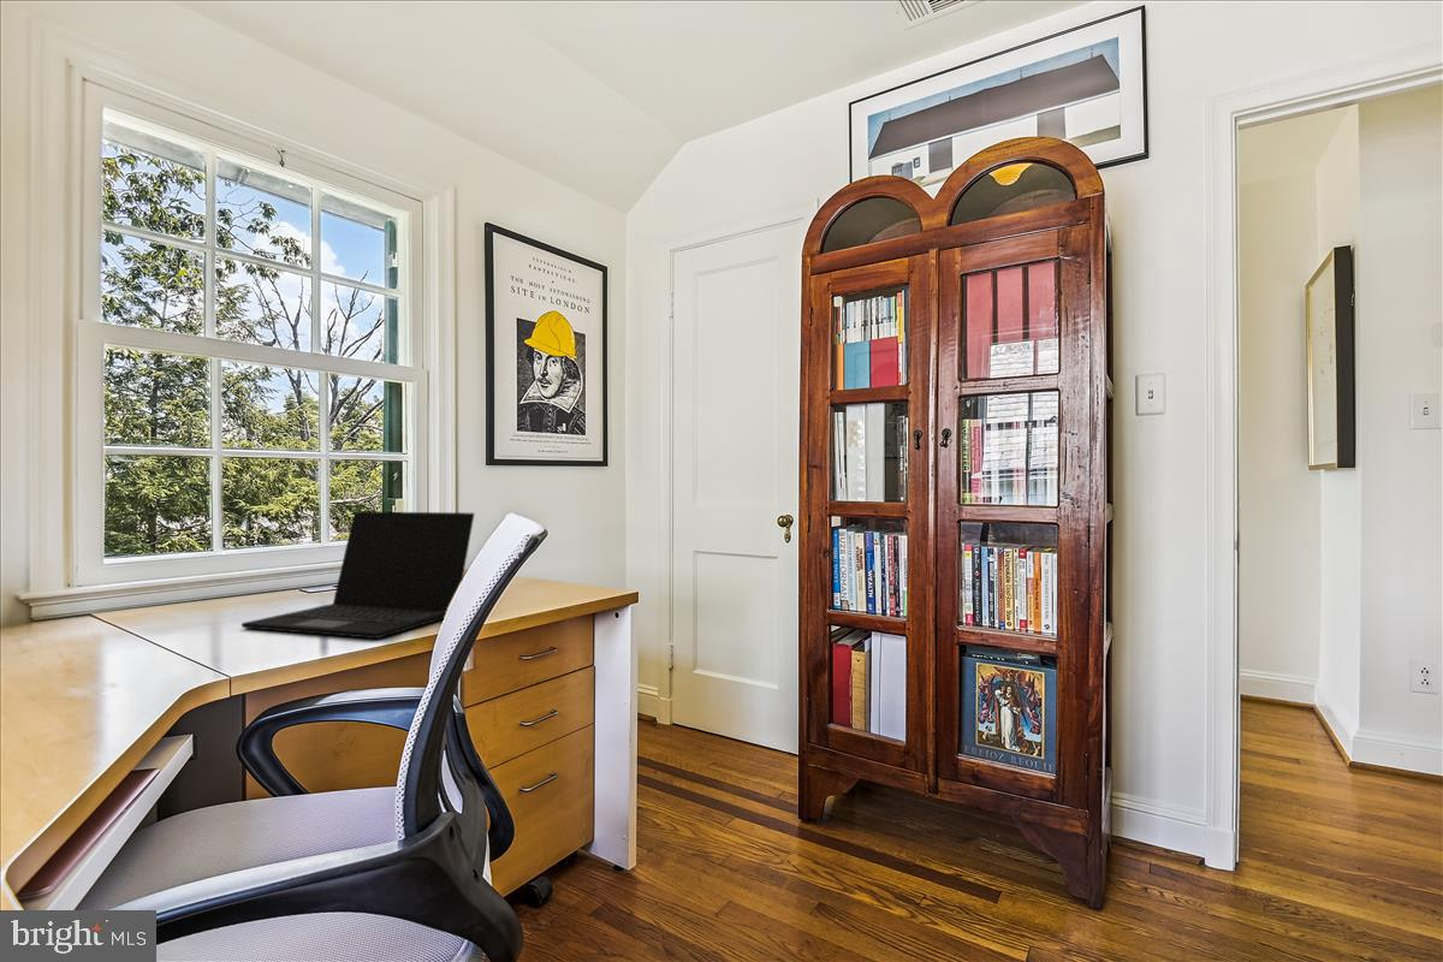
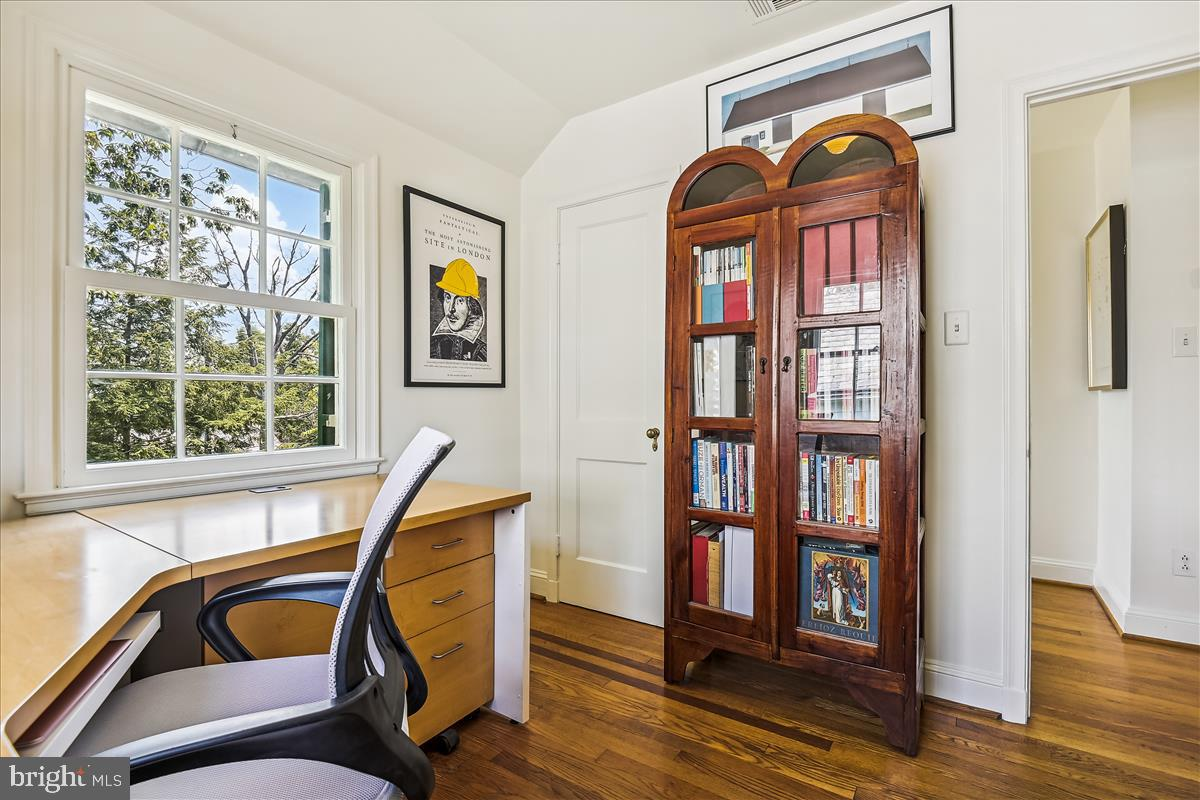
- laptop [240,510,476,640]
